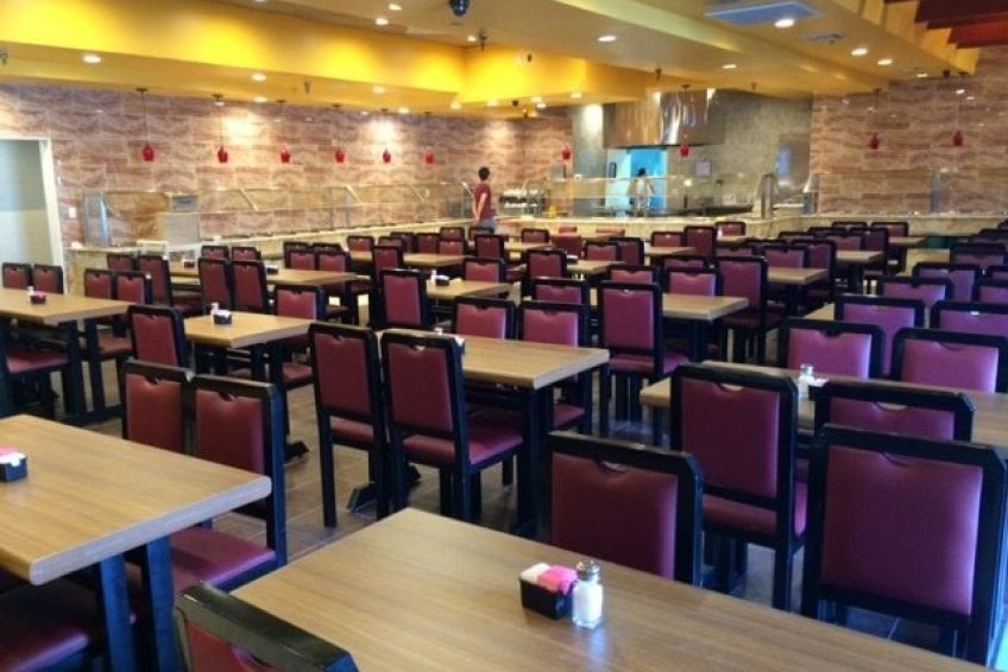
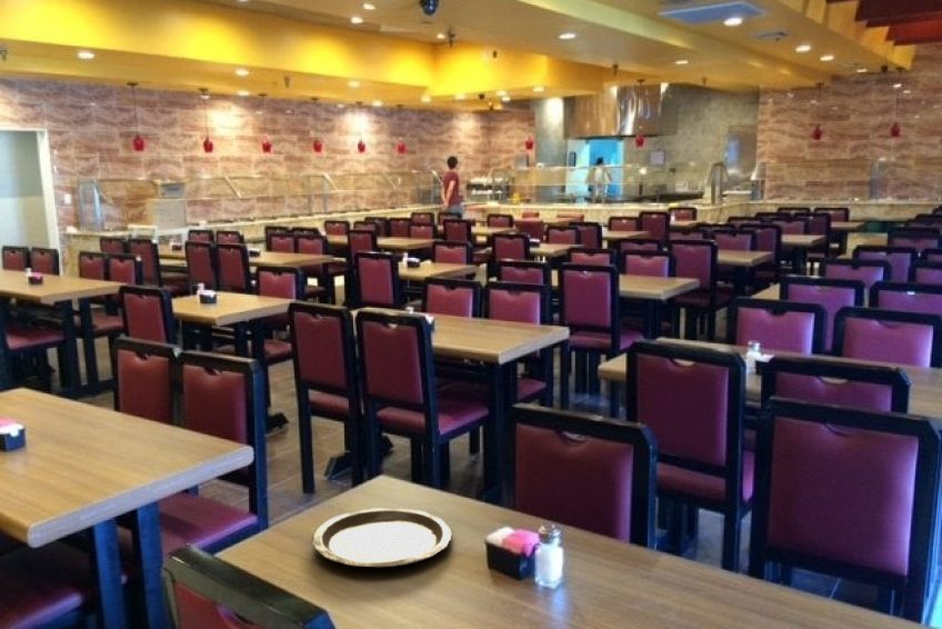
+ plate [311,507,453,568]
